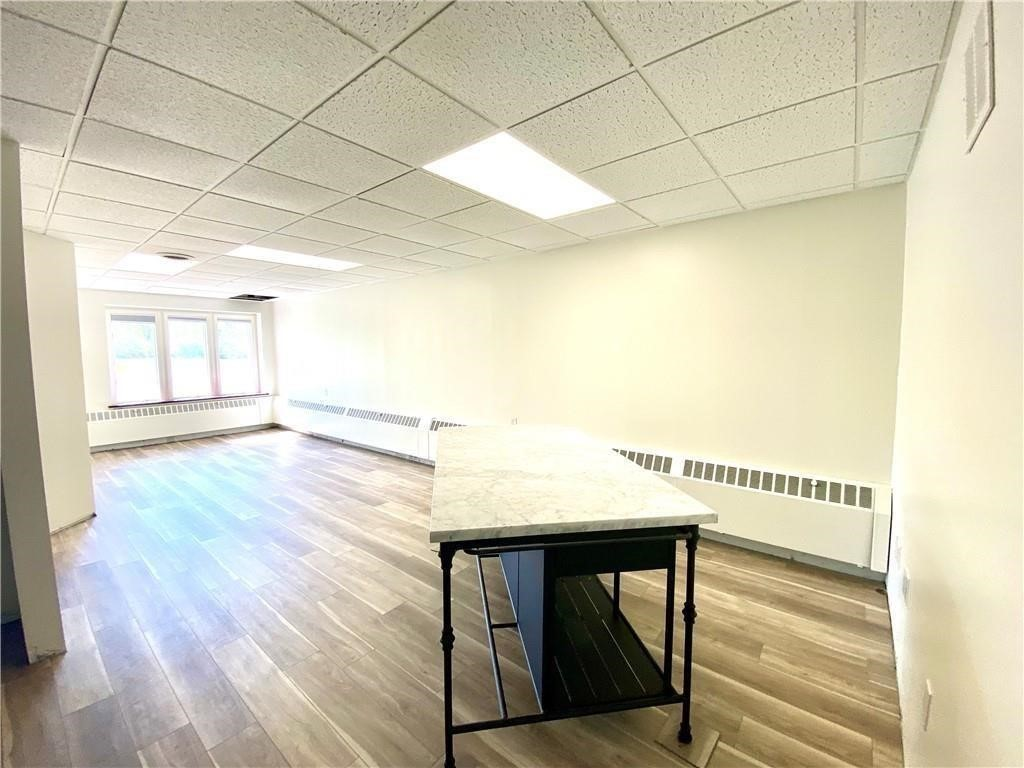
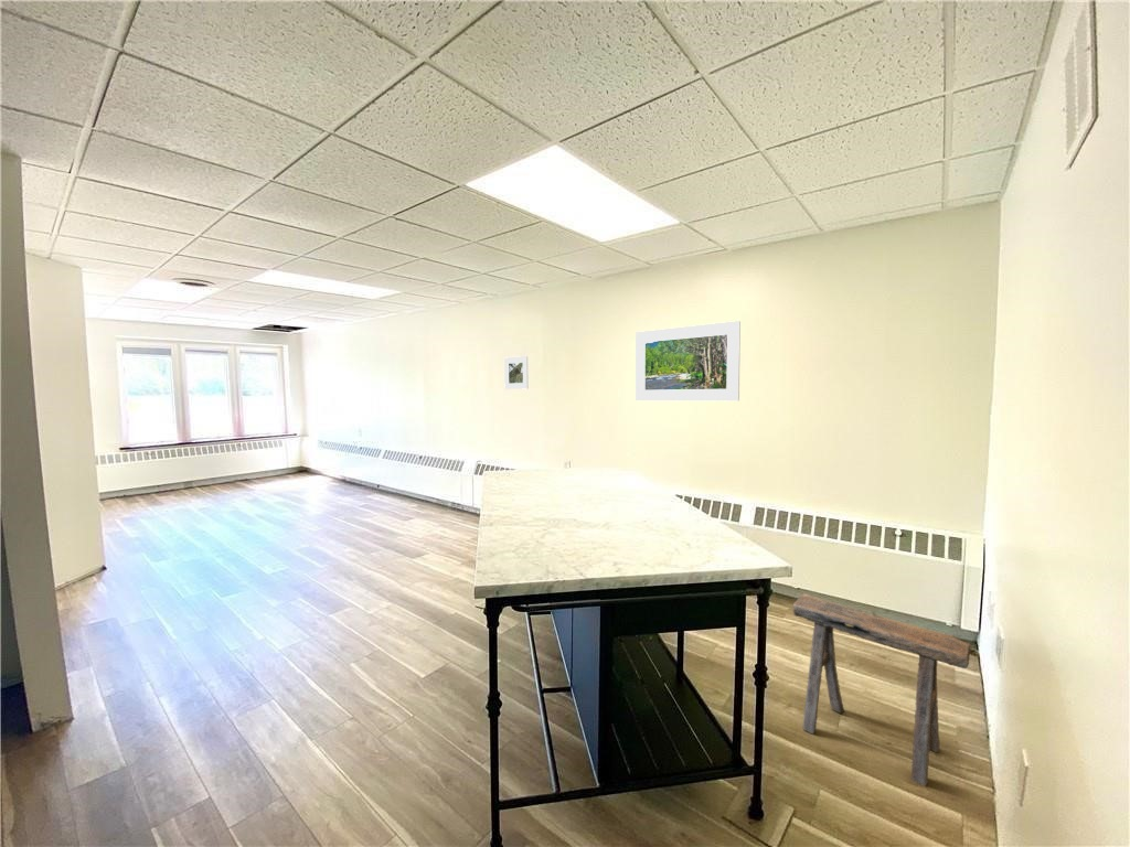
+ stool [792,592,971,787]
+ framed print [503,355,530,390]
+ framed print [635,320,742,401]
